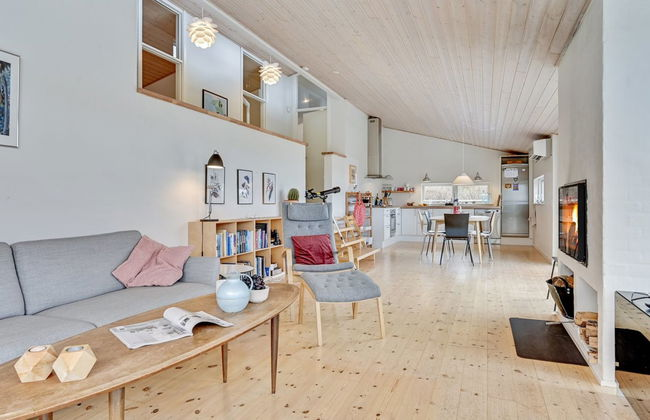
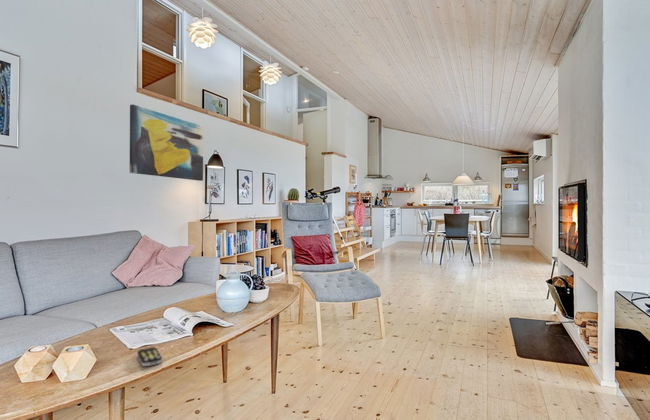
+ remote control [136,346,163,367]
+ wall art [129,104,204,182]
